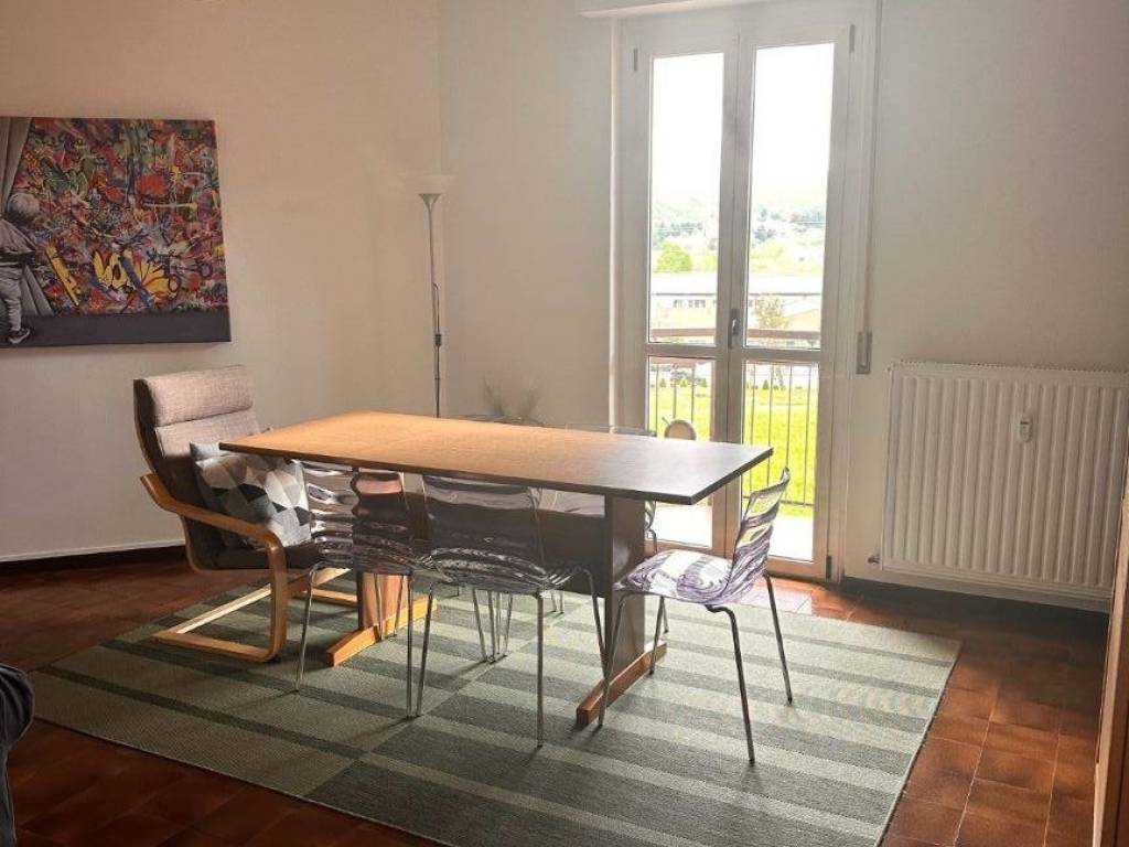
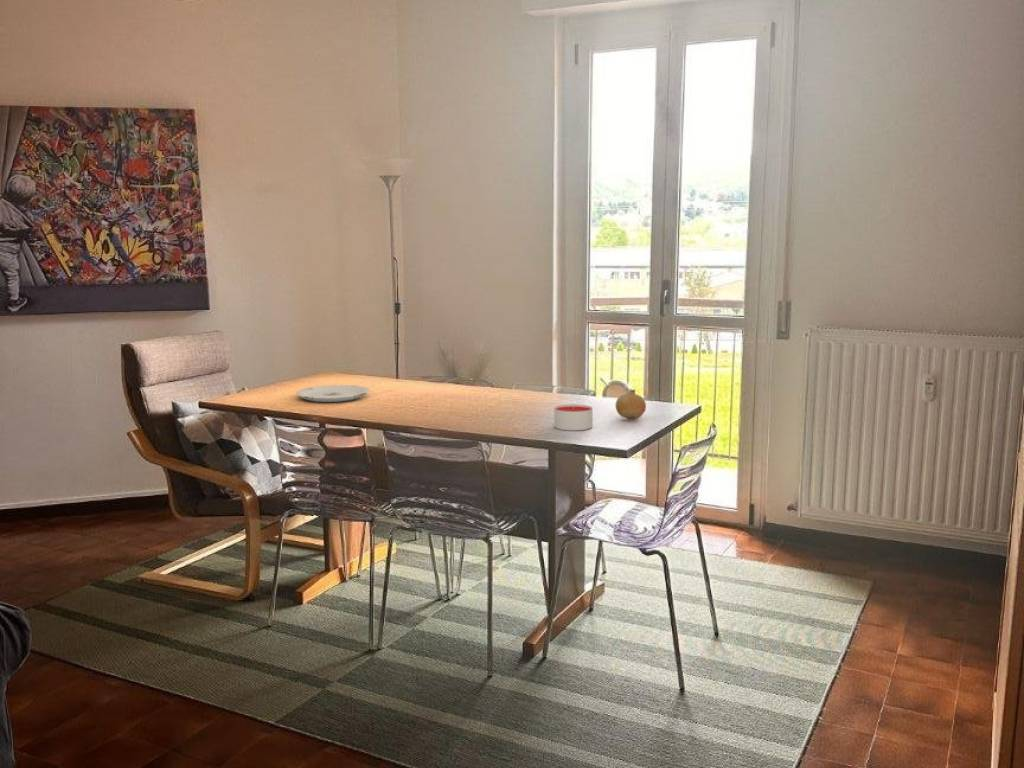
+ candle [553,403,594,432]
+ fruit [615,388,647,420]
+ plate [295,384,371,403]
